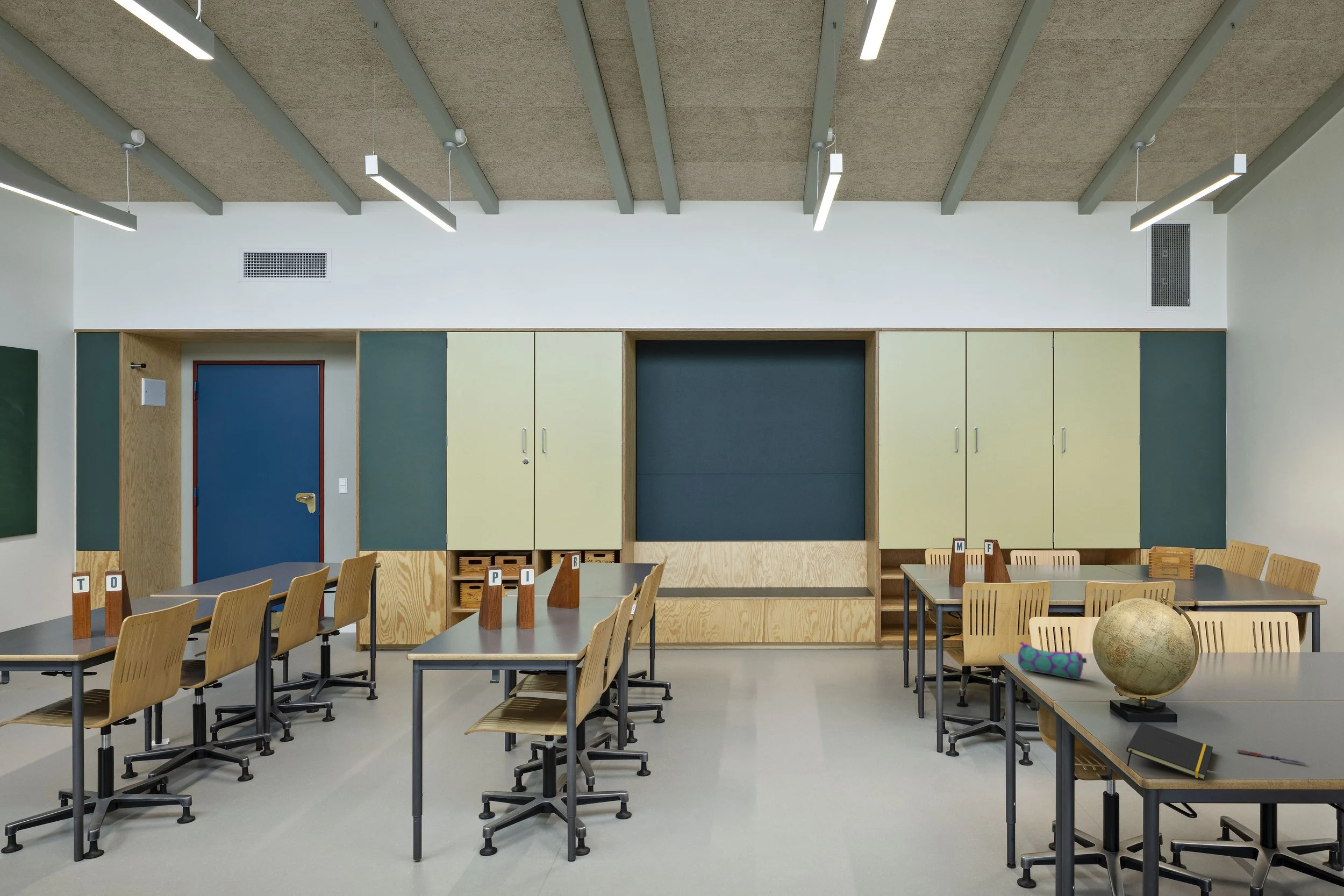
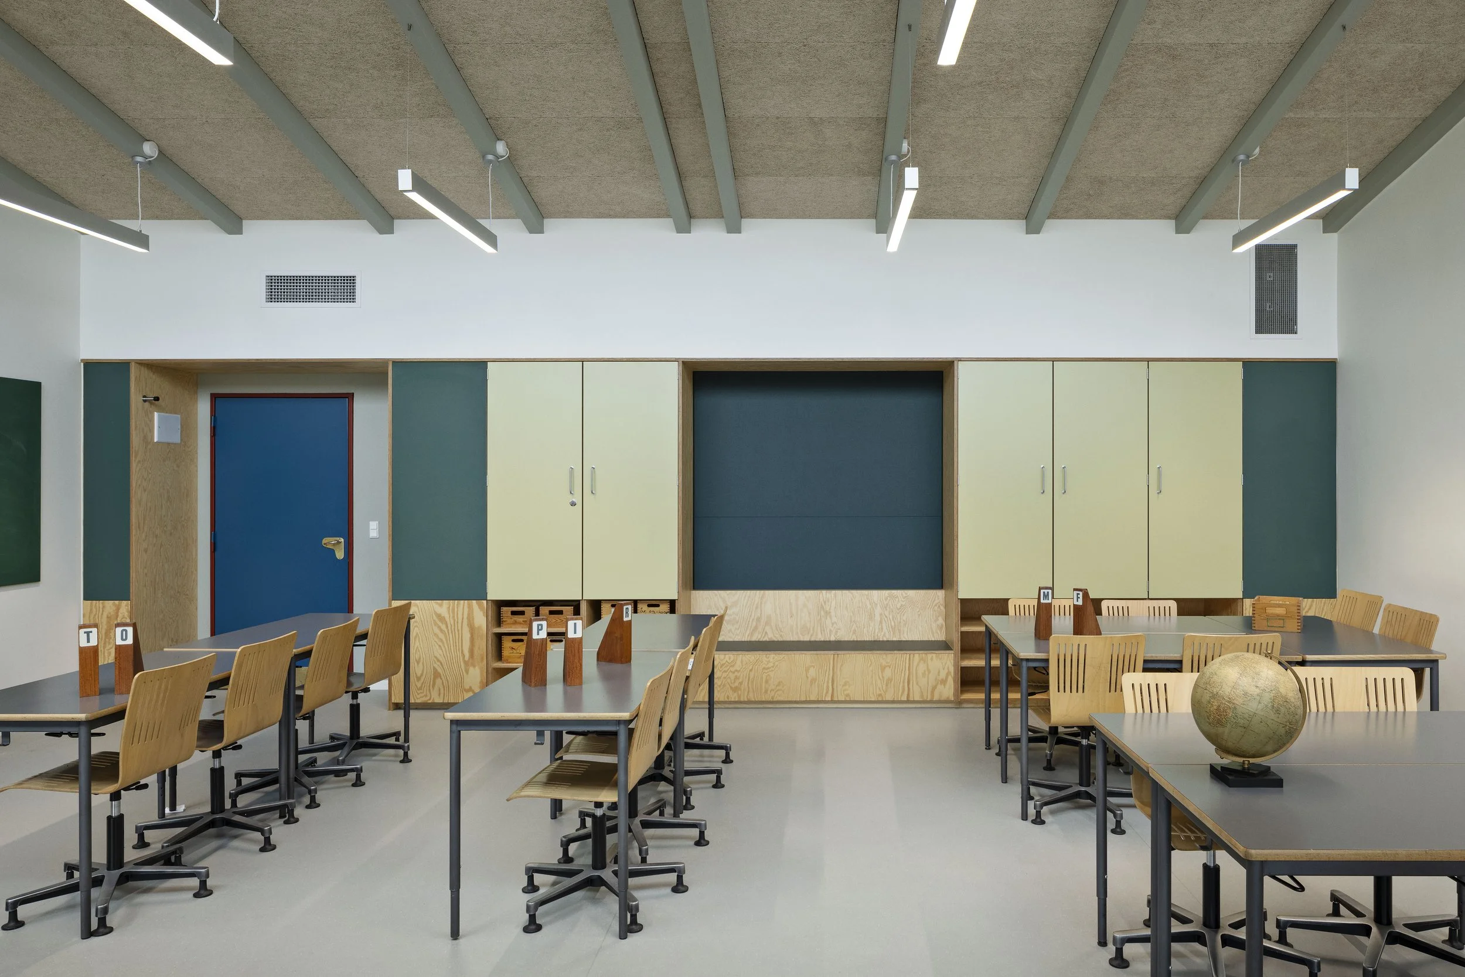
- pen [1236,749,1306,765]
- notepad [1126,722,1213,780]
- pencil case [1017,641,1088,680]
